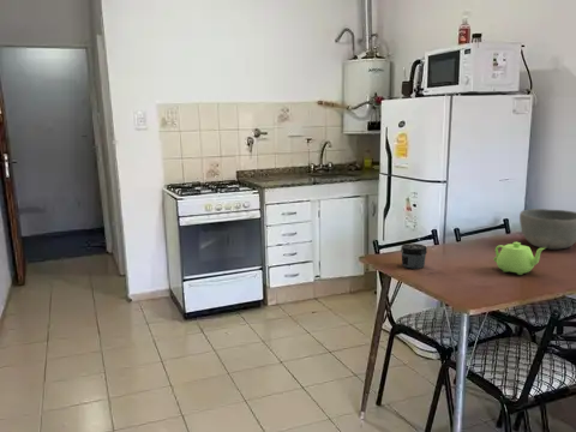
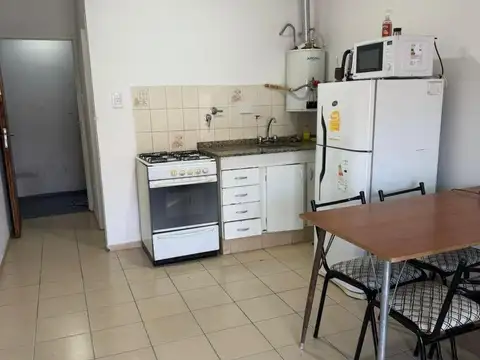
- teapot [493,241,546,276]
- bowl [518,208,576,251]
- jar [400,242,428,270]
